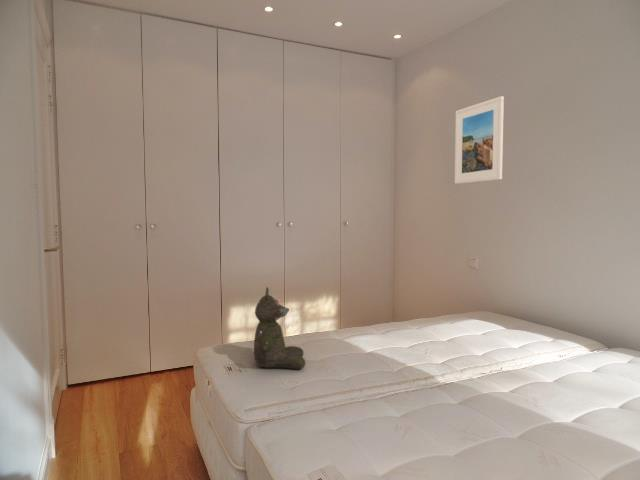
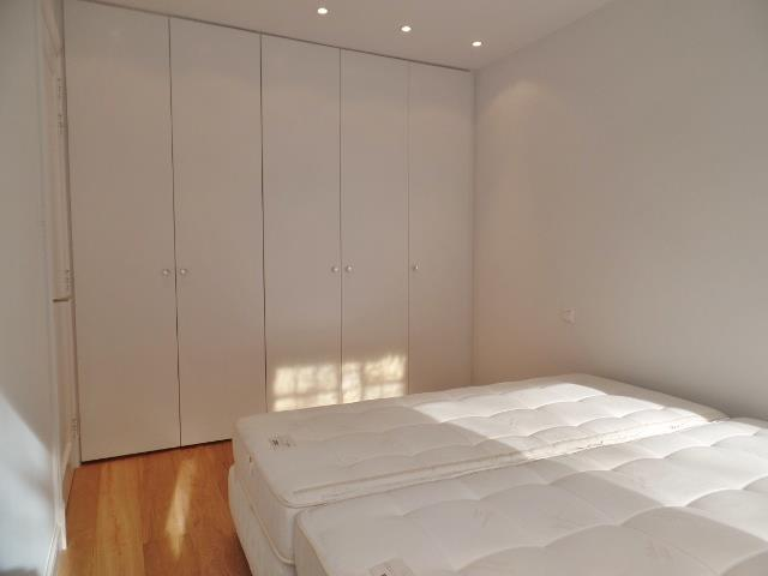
- teddy bear [253,286,306,370]
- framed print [454,95,505,185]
